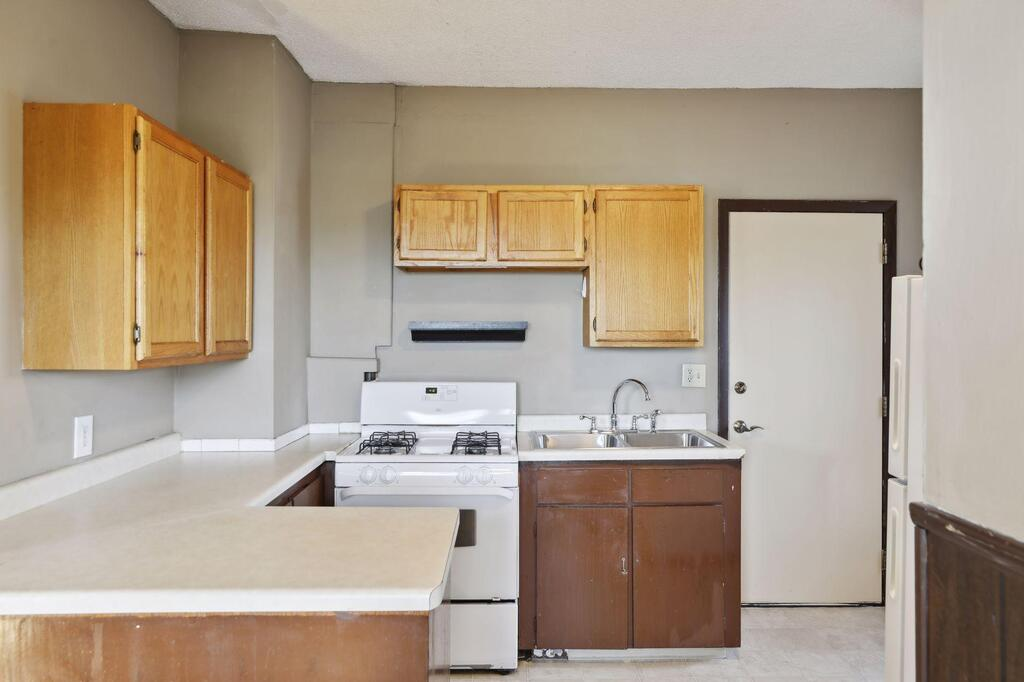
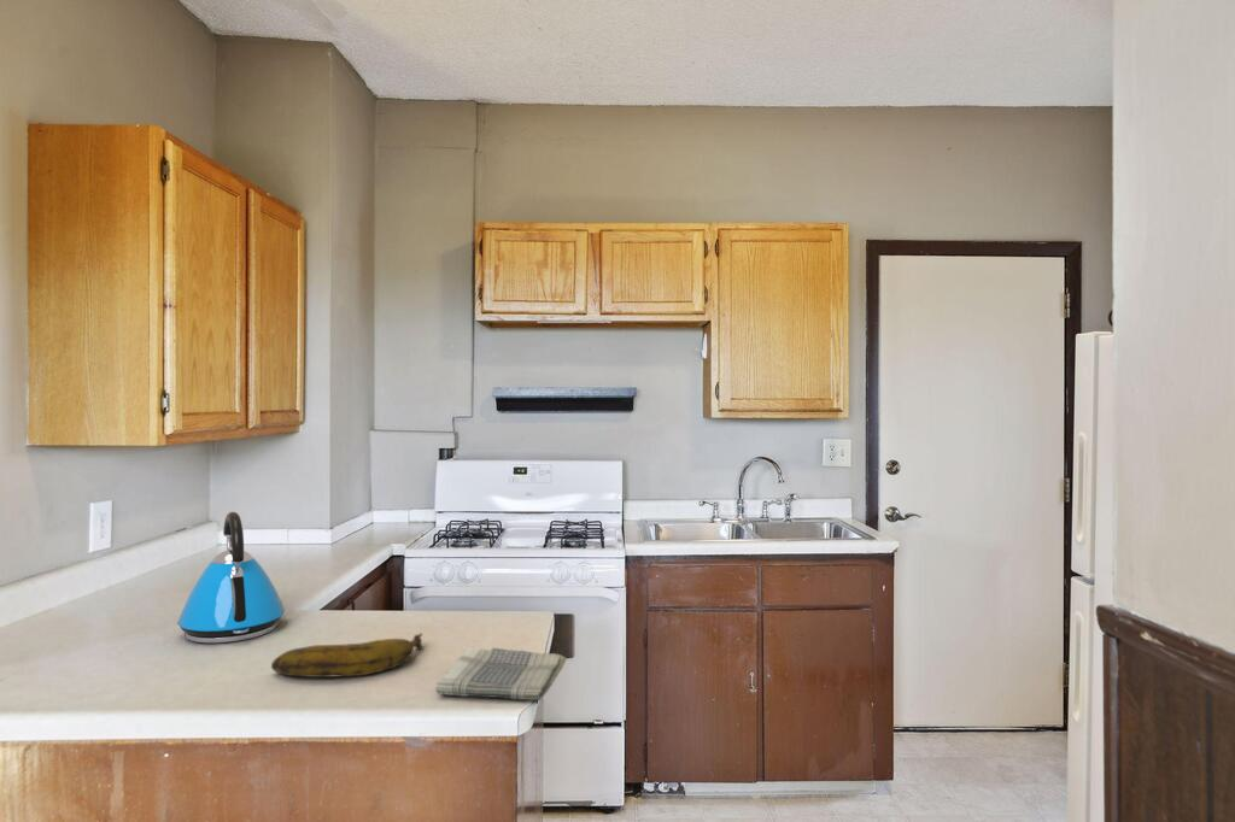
+ kettle [177,511,286,645]
+ banana [270,632,425,679]
+ dish towel [434,646,567,701]
